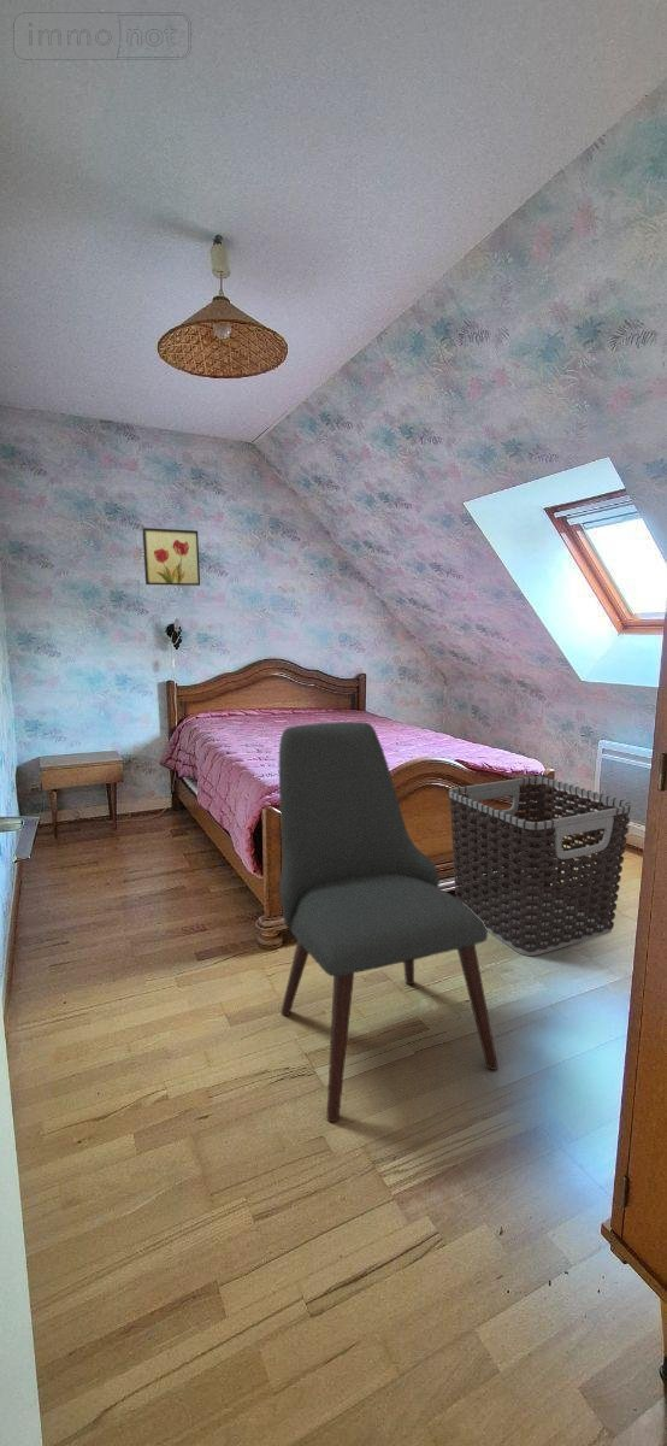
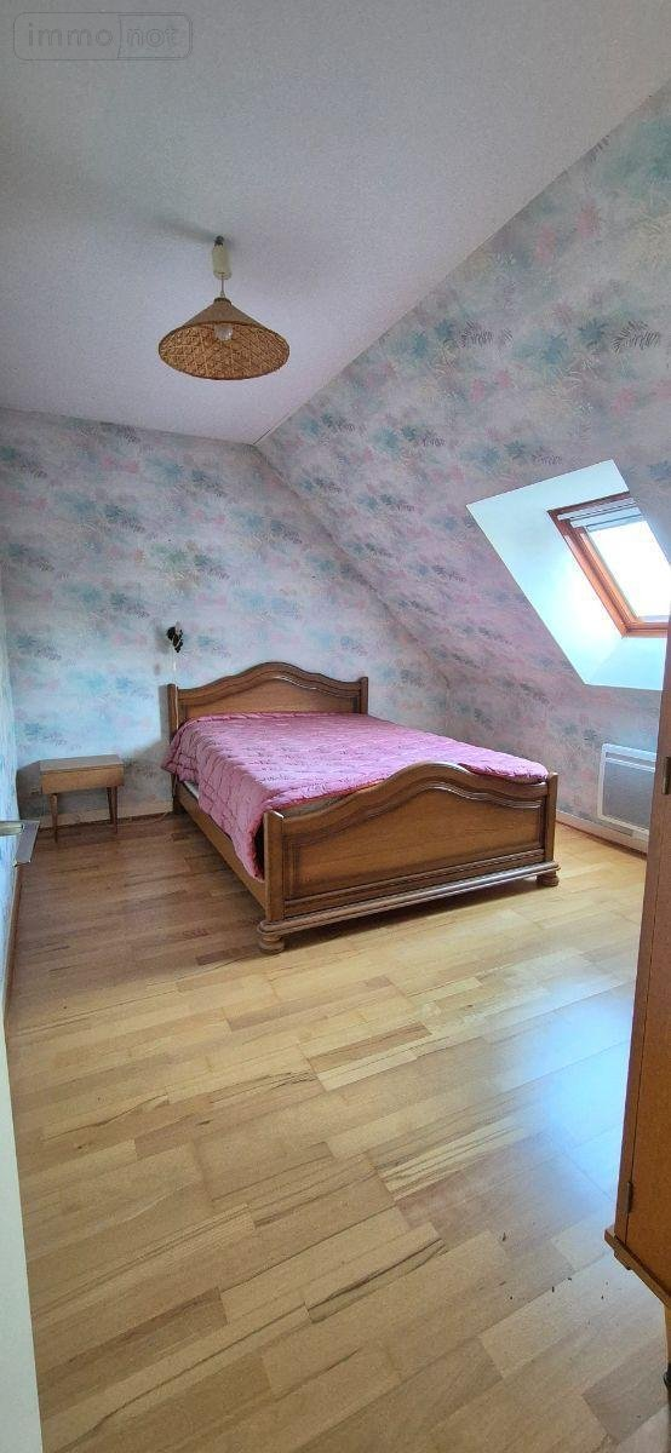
- wall art [142,527,201,587]
- clothes hamper [447,775,632,957]
- chair [278,721,500,1123]
